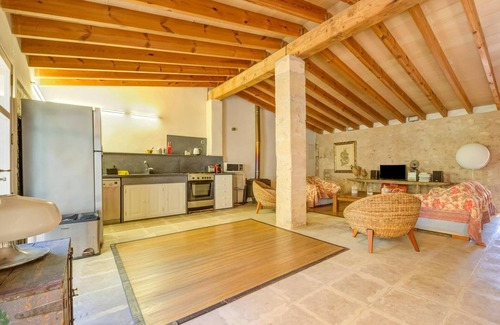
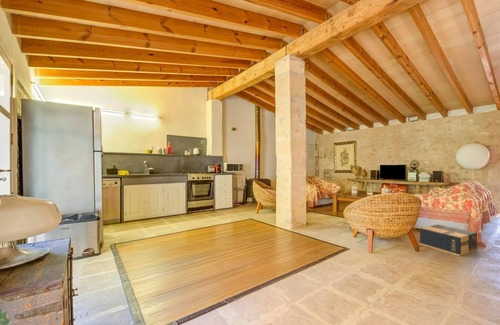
+ cardboard box [419,223,478,257]
